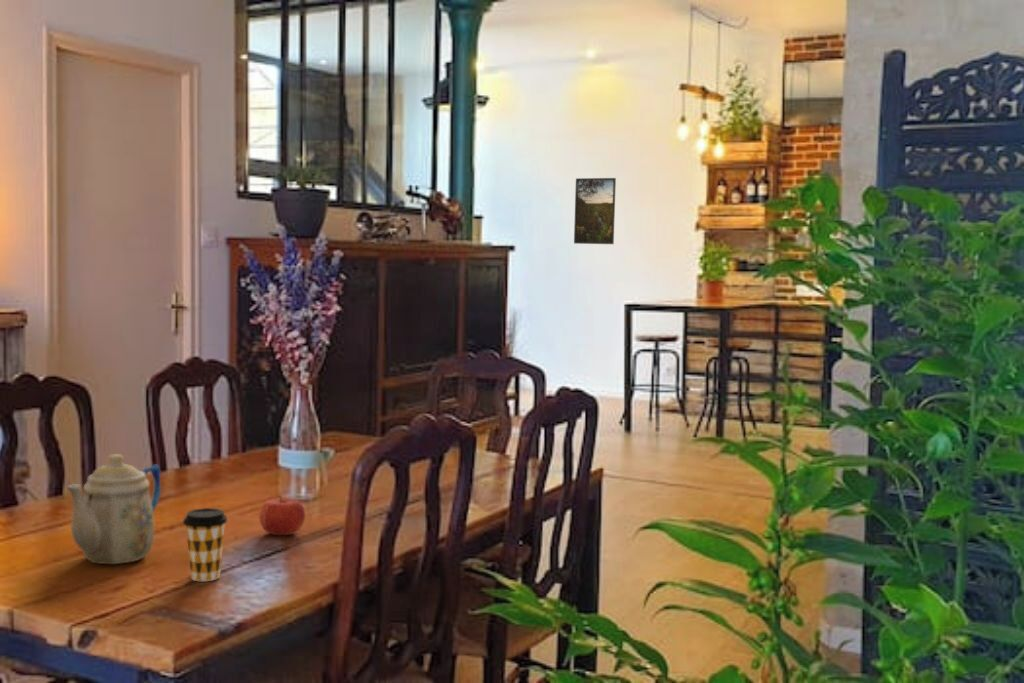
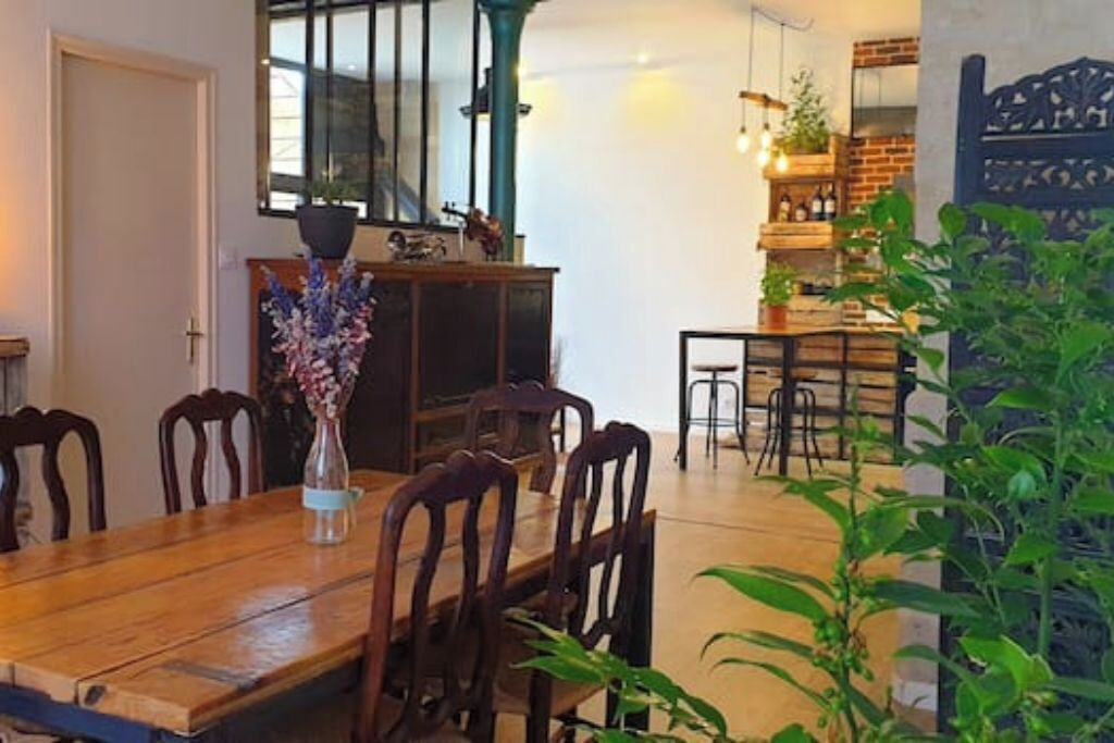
- teapot [66,453,162,565]
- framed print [573,177,617,245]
- fruit [258,495,306,536]
- coffee cup [182,507,228,582]
